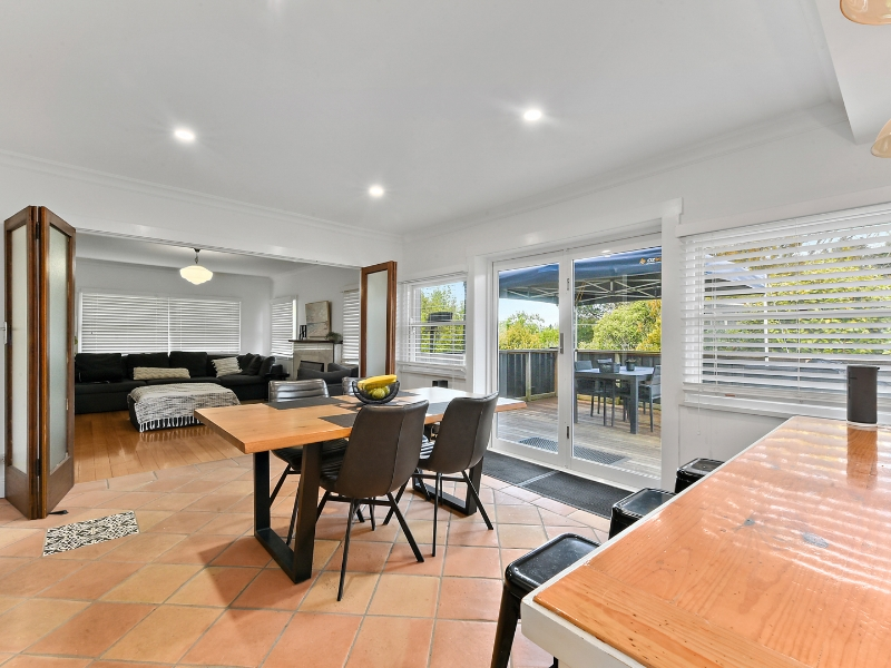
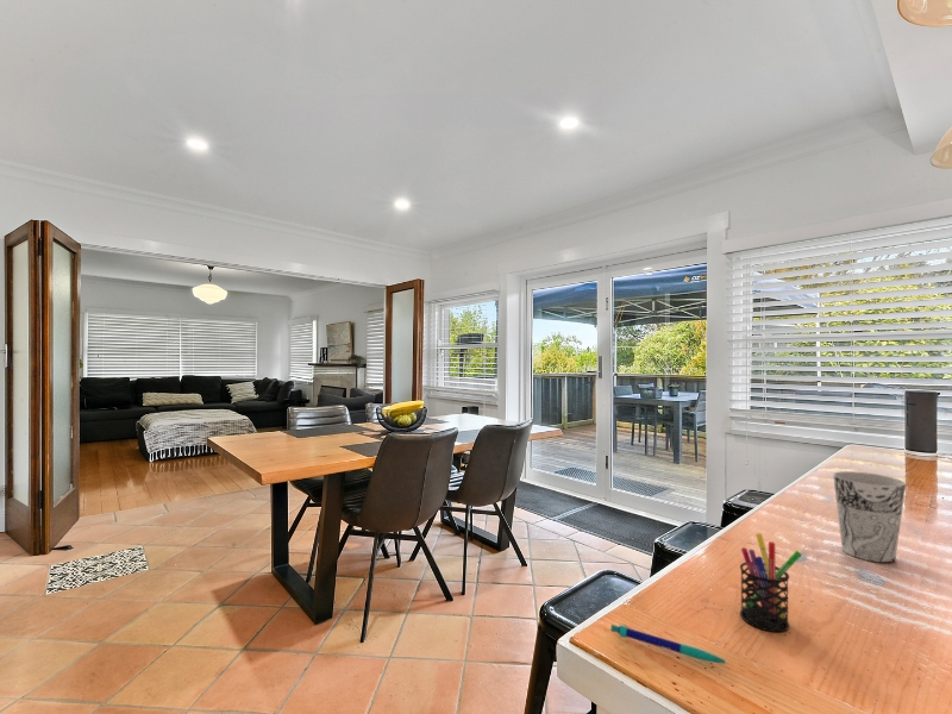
+ pen holder [739,533,803,633]
+ cup [832,470,907,564]
+ pen [609,624,729,665]
